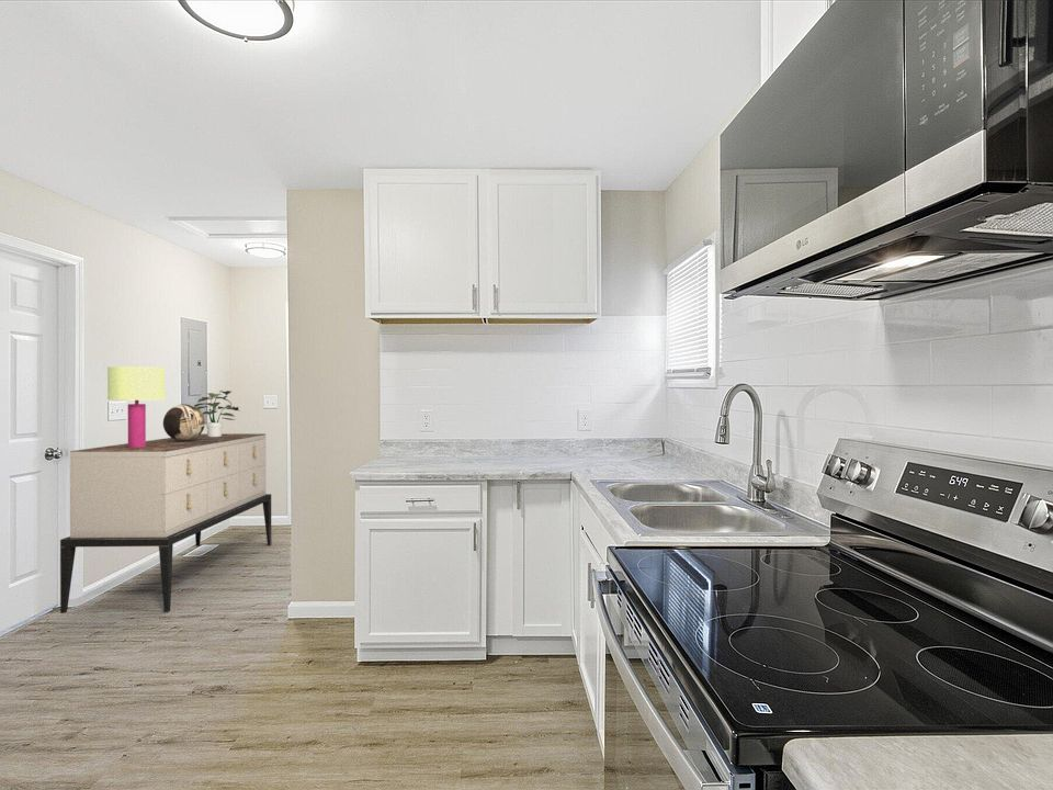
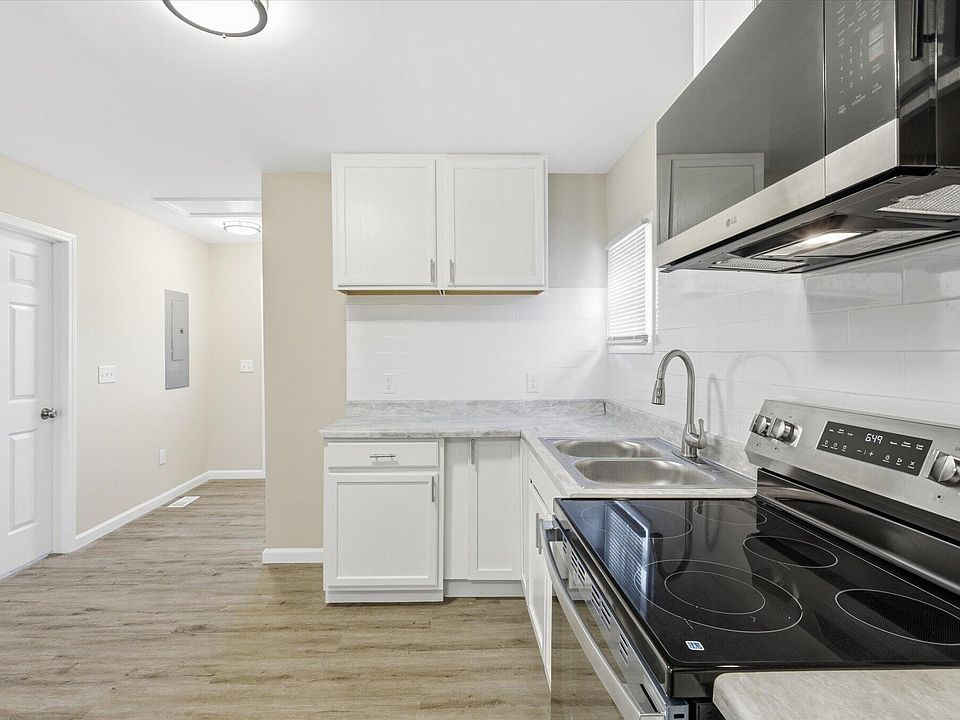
- table lamp [106,365,166,448]
- decorative bowl [162,404,206,441]
- sideboard [59,432,272,614]
- potted plant [193,388,240,437]
